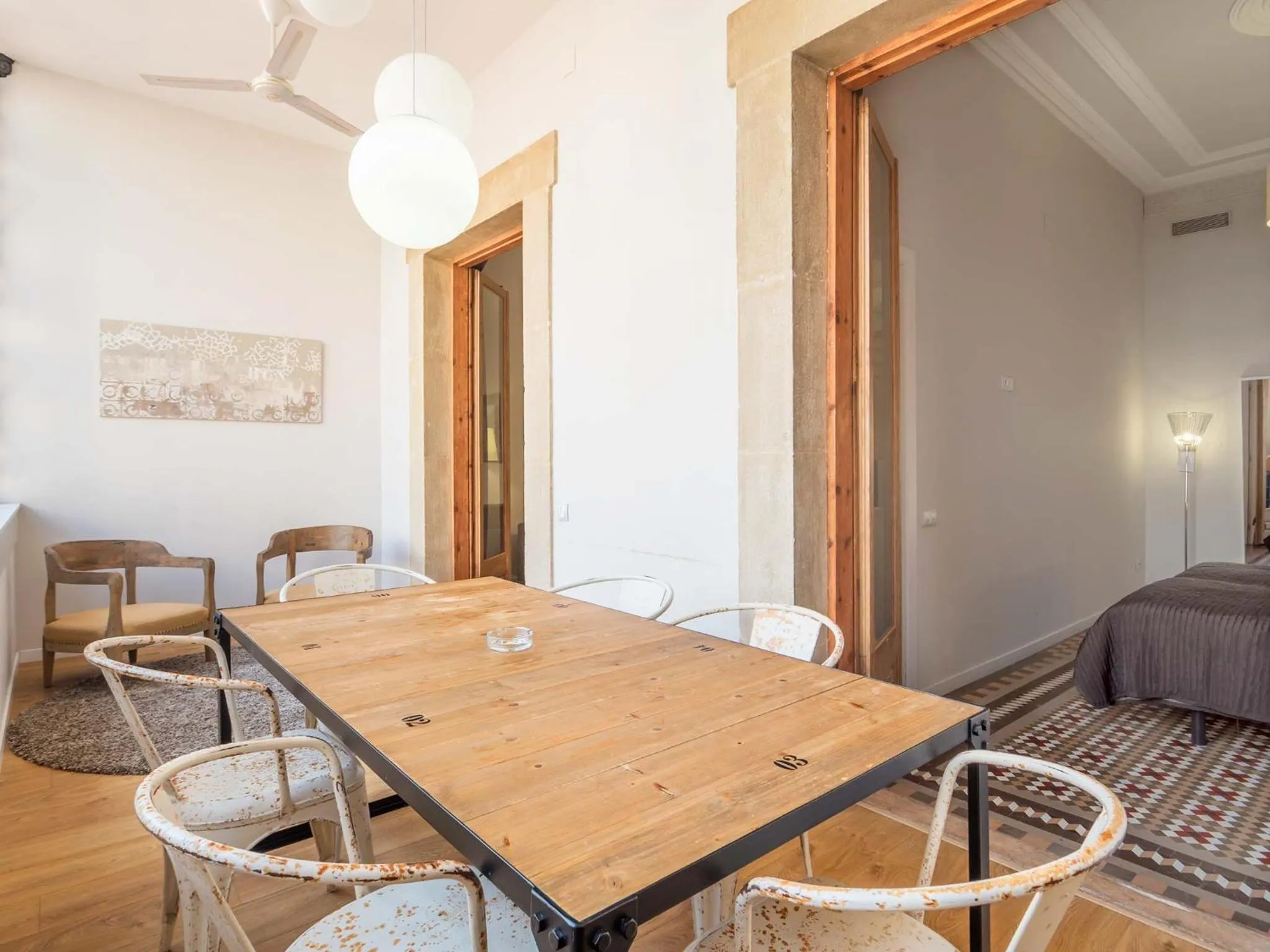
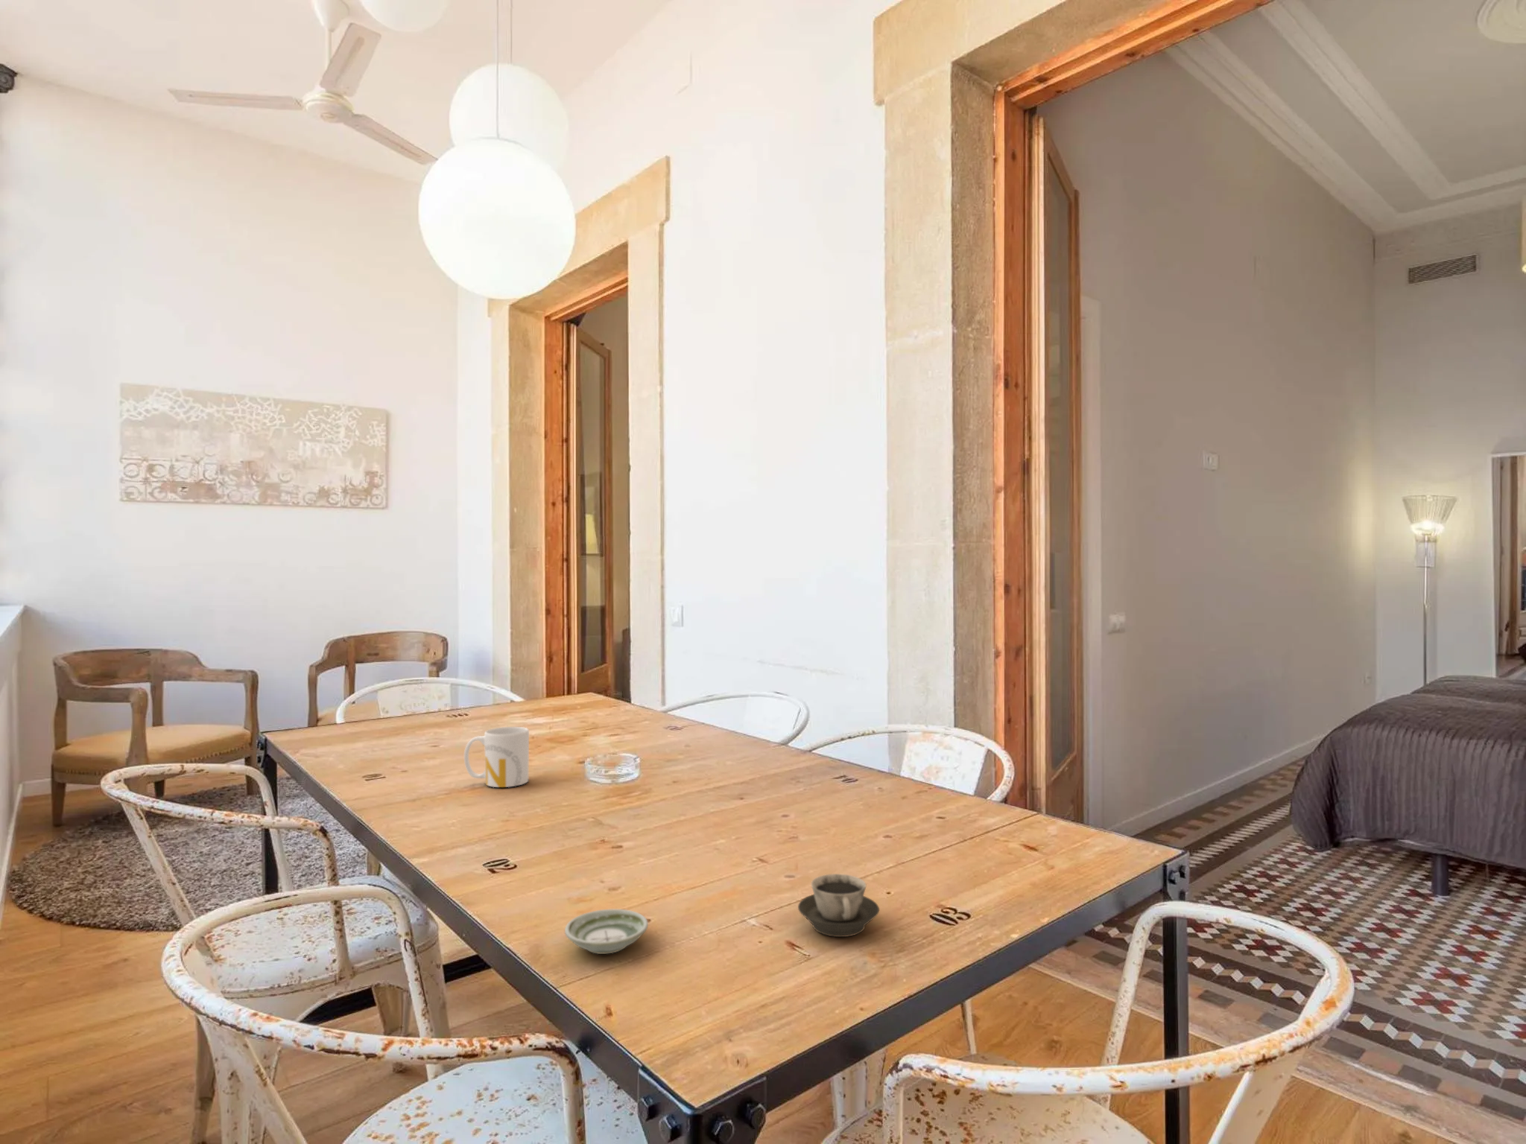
+ cup [798,872,880,937]
+ saucer [564,908,649,955]
+ mug [464,726,530,788]
